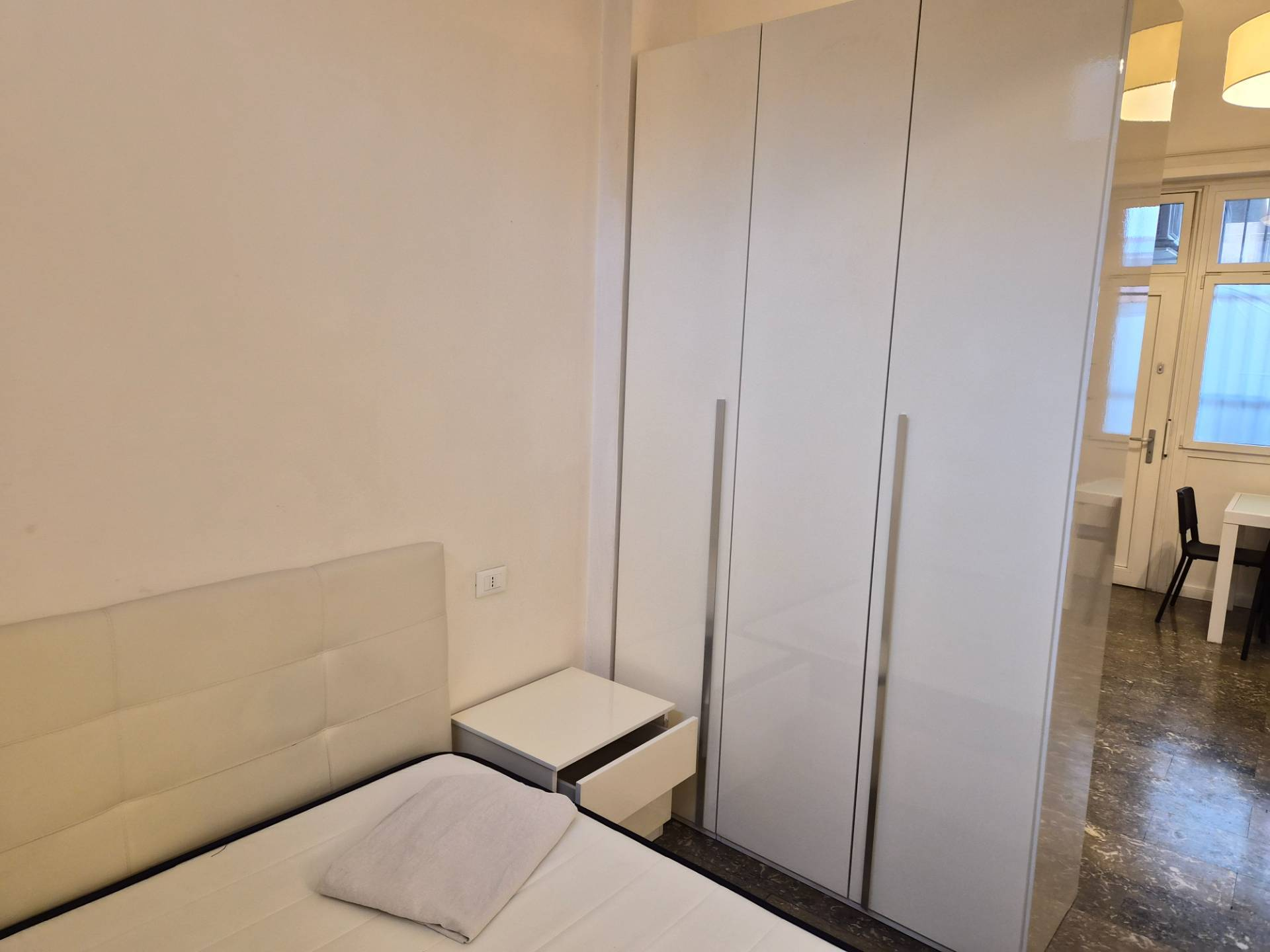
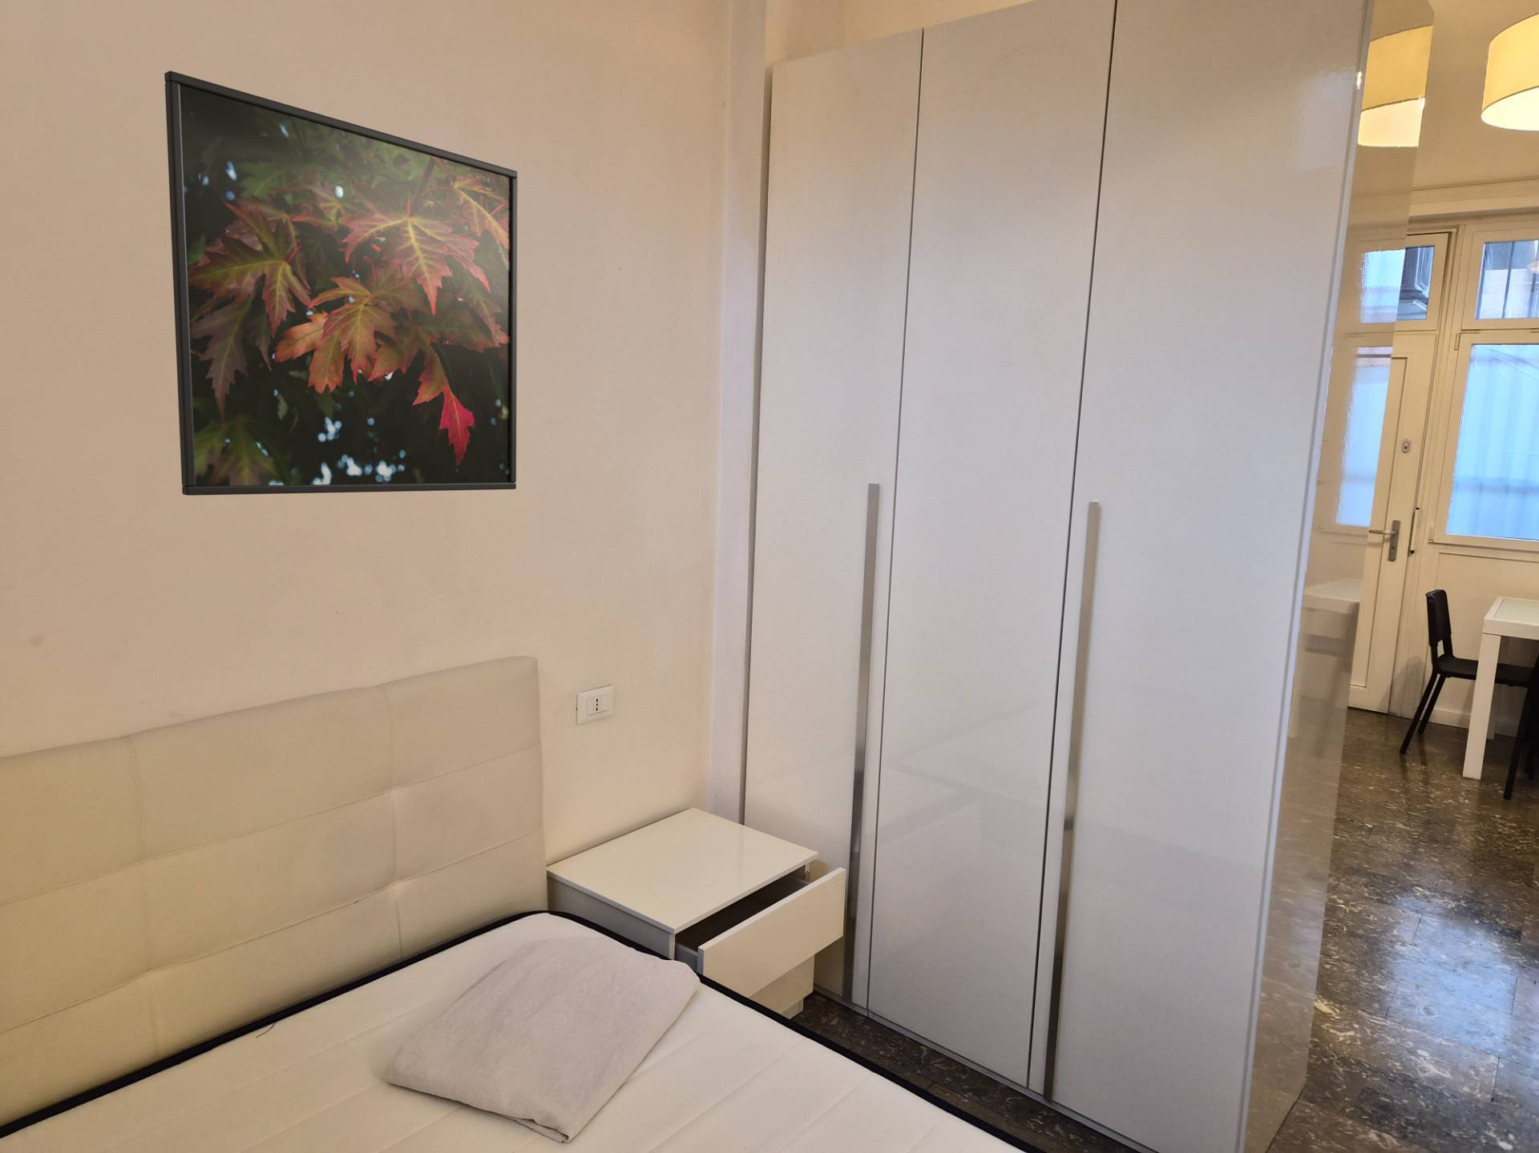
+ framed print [164,70,519,497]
